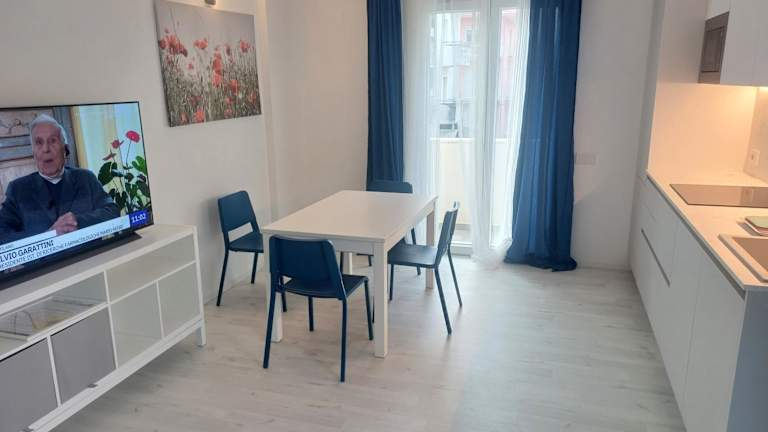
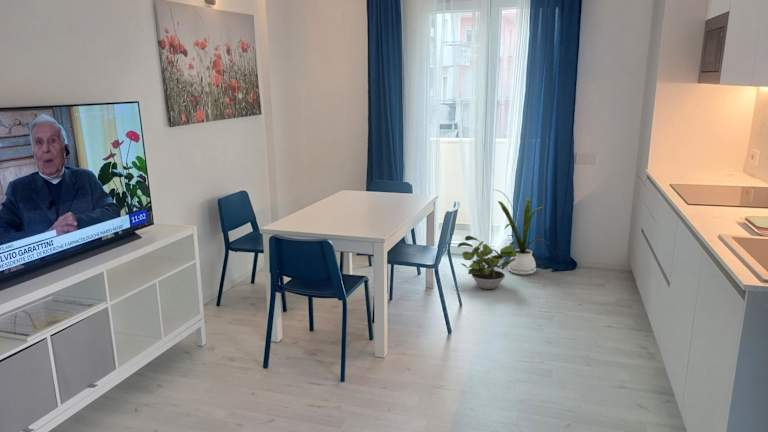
+ potted plant [457,235,516,290]
+ house plant [492,188,547,276]
